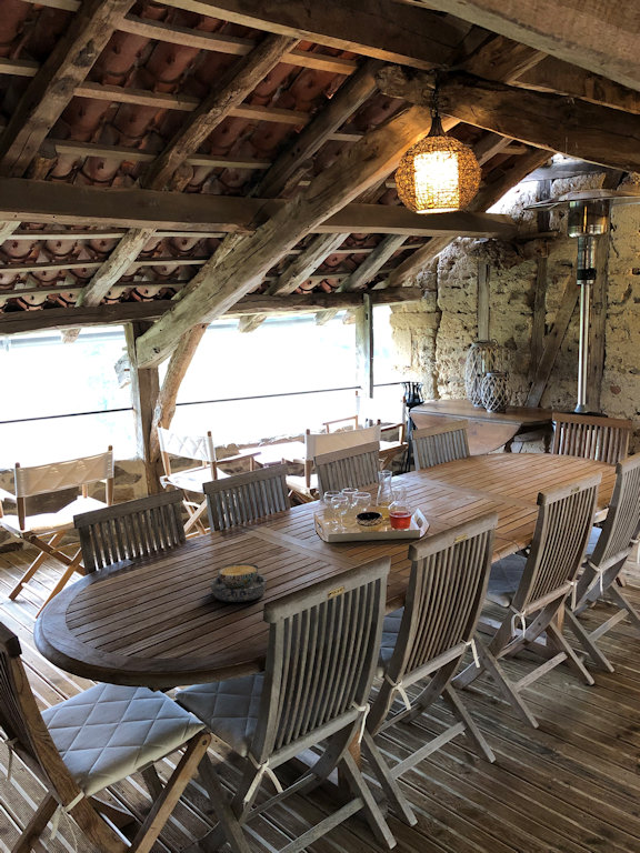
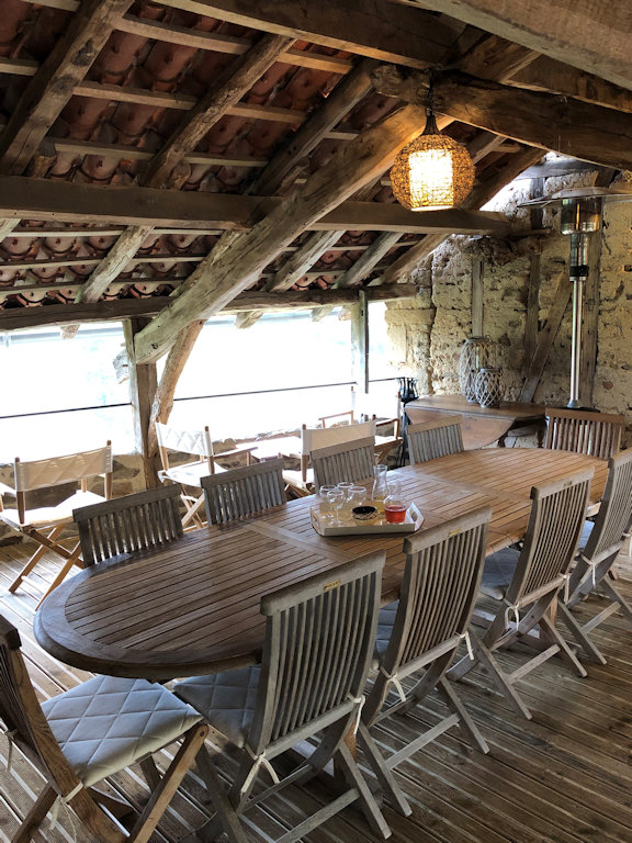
- bowl [209,562,268,603]
